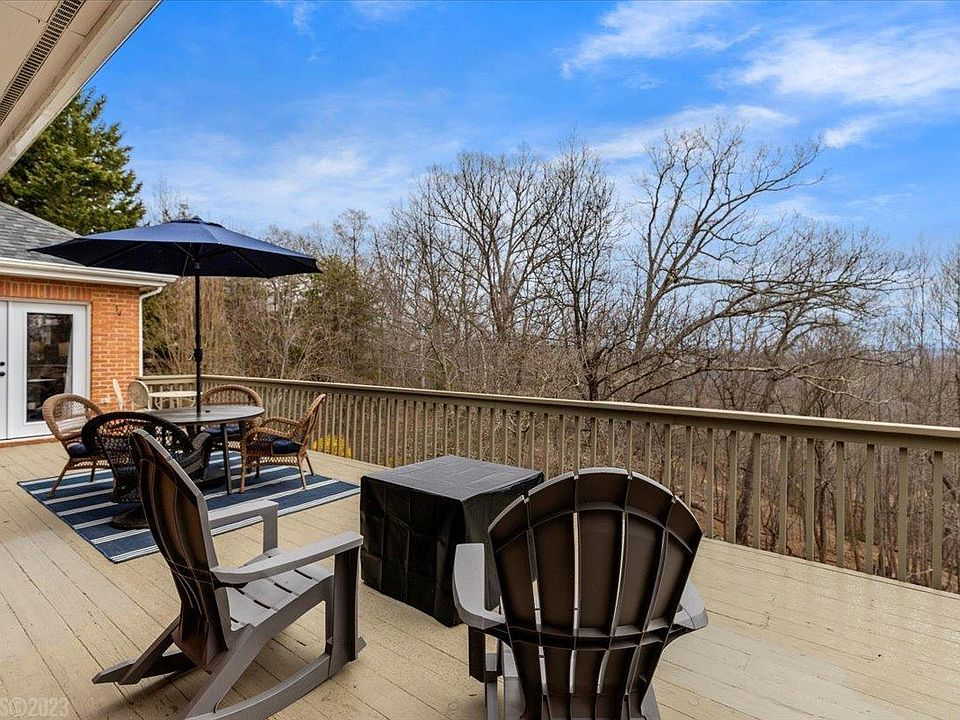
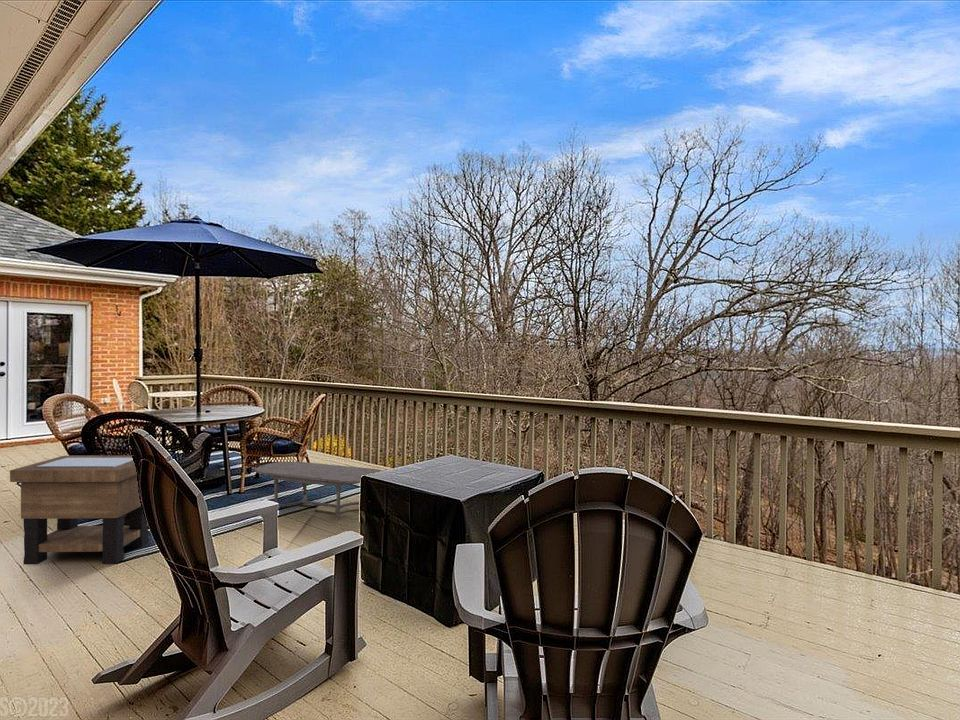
+ coffee table [254,461,384,521]
+ side table [9,455,150,565]
